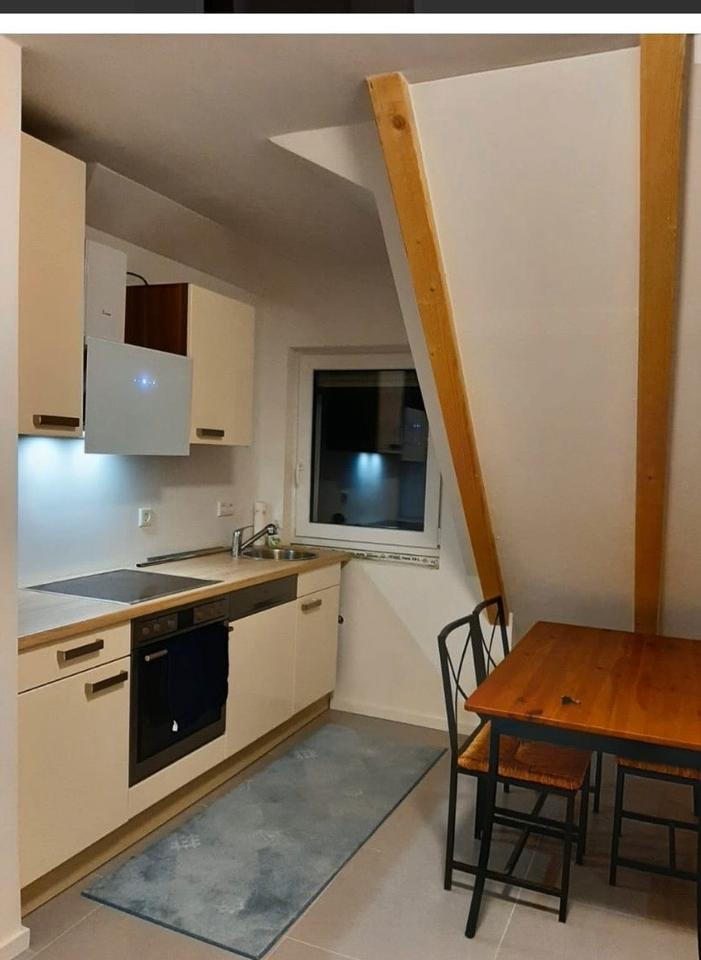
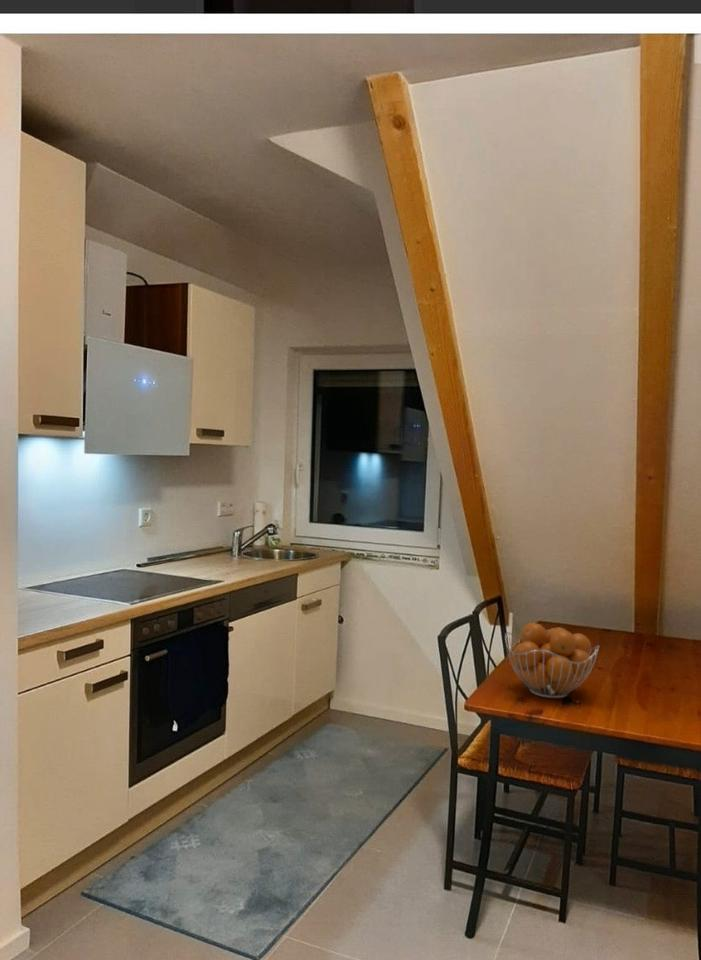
+ fruit basket [504,622,600,699]
